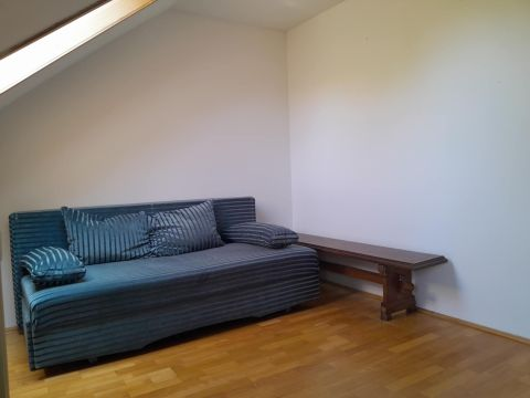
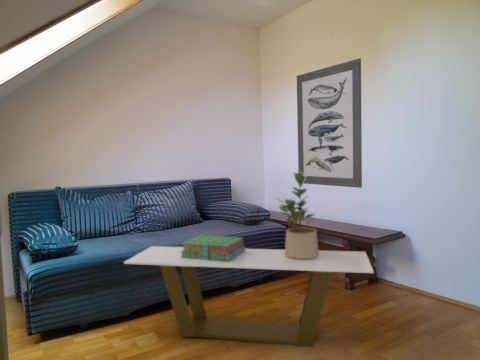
+ wall art [296,57,363,189]
+ potted plant [274,171,319,259]
+ coffee table [123,245,375,348]
+ stack of books [181,234,246,262]
